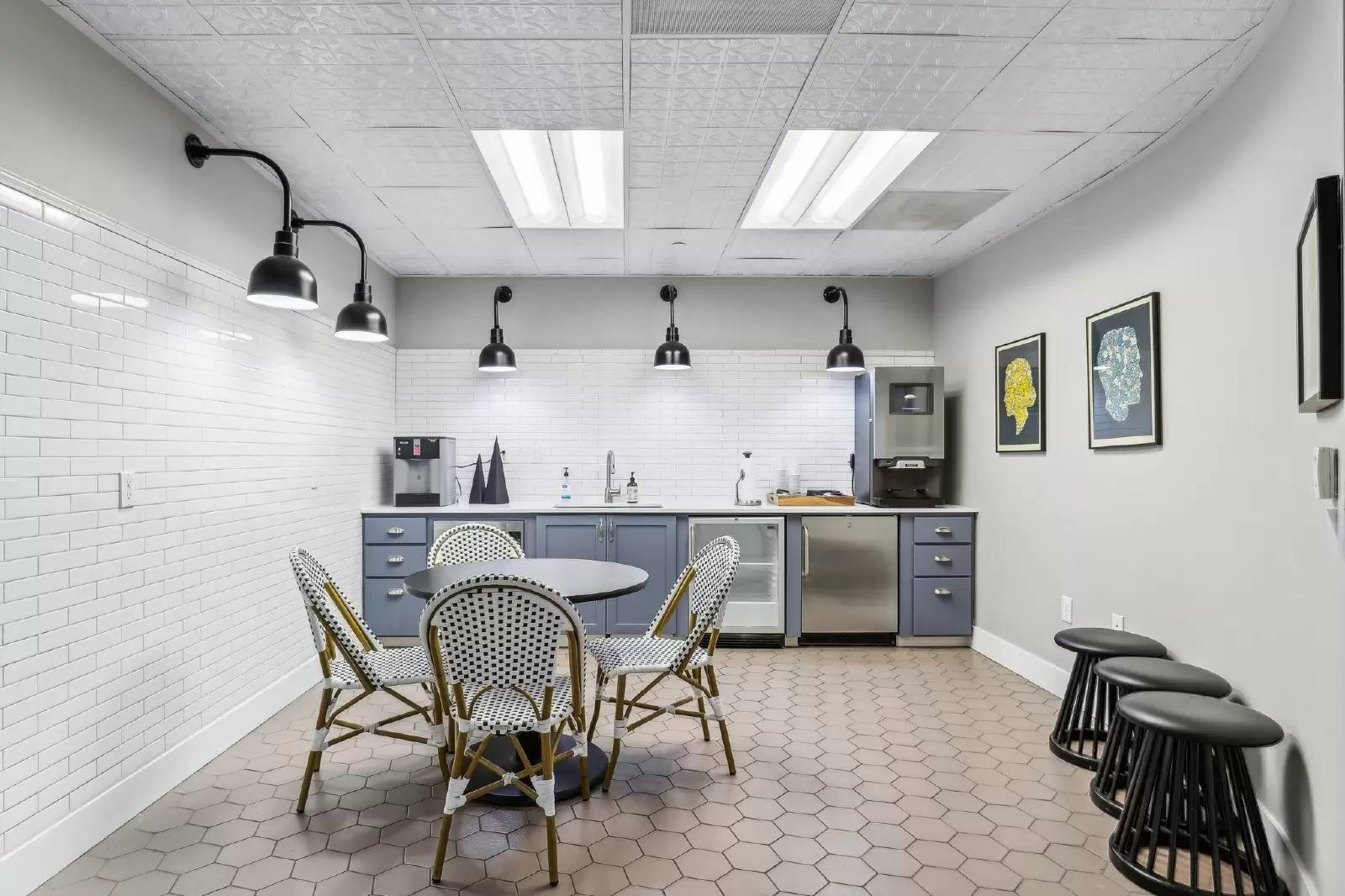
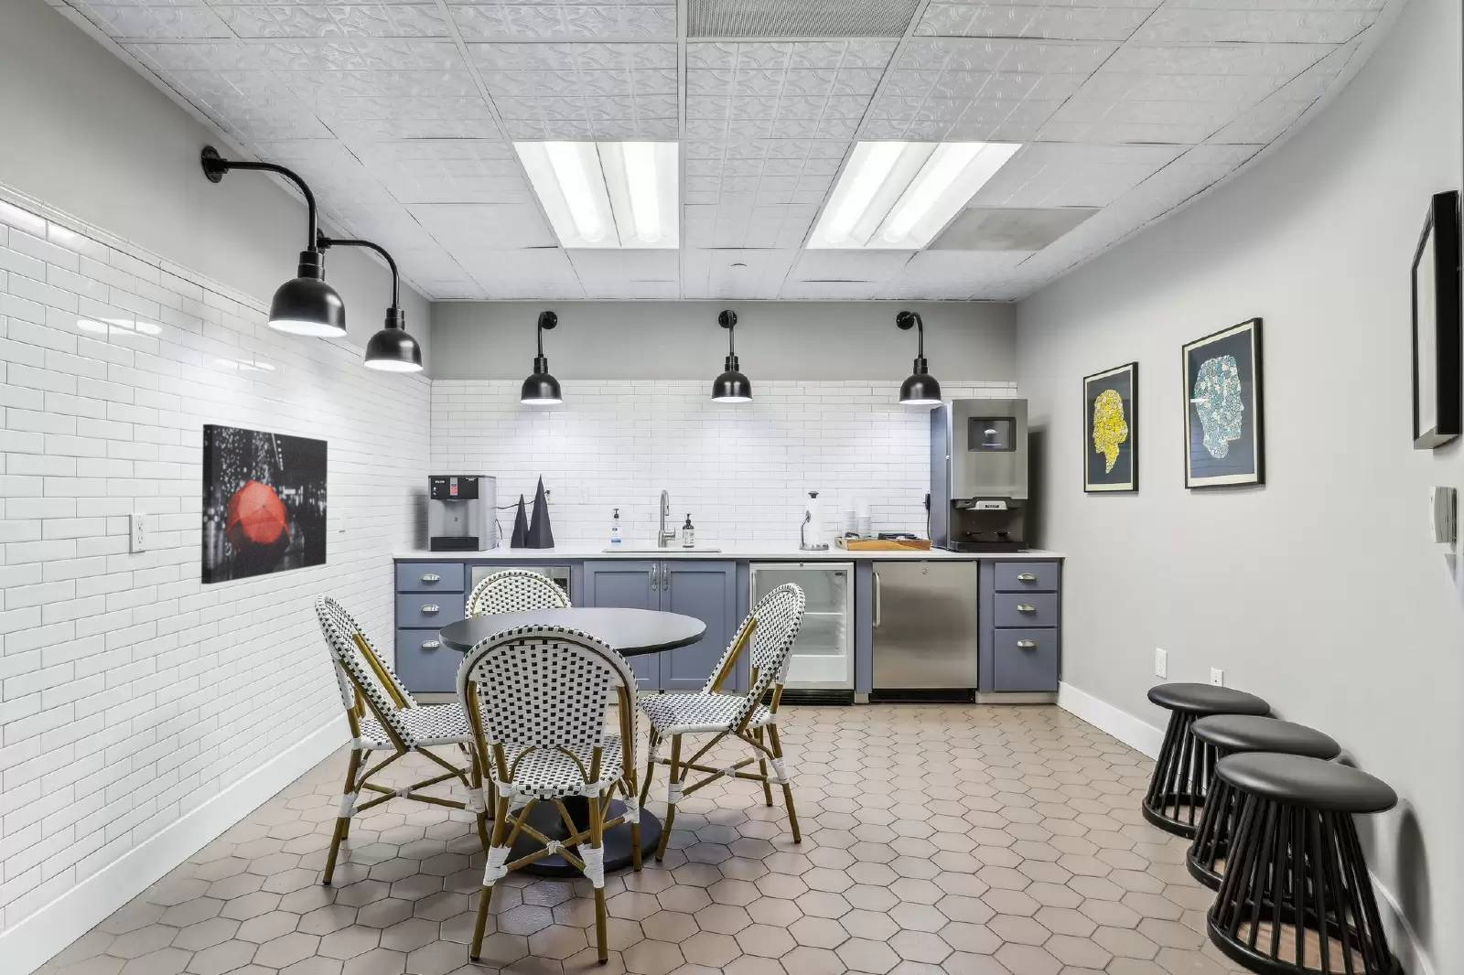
+ wall art [200,423,329,585]
